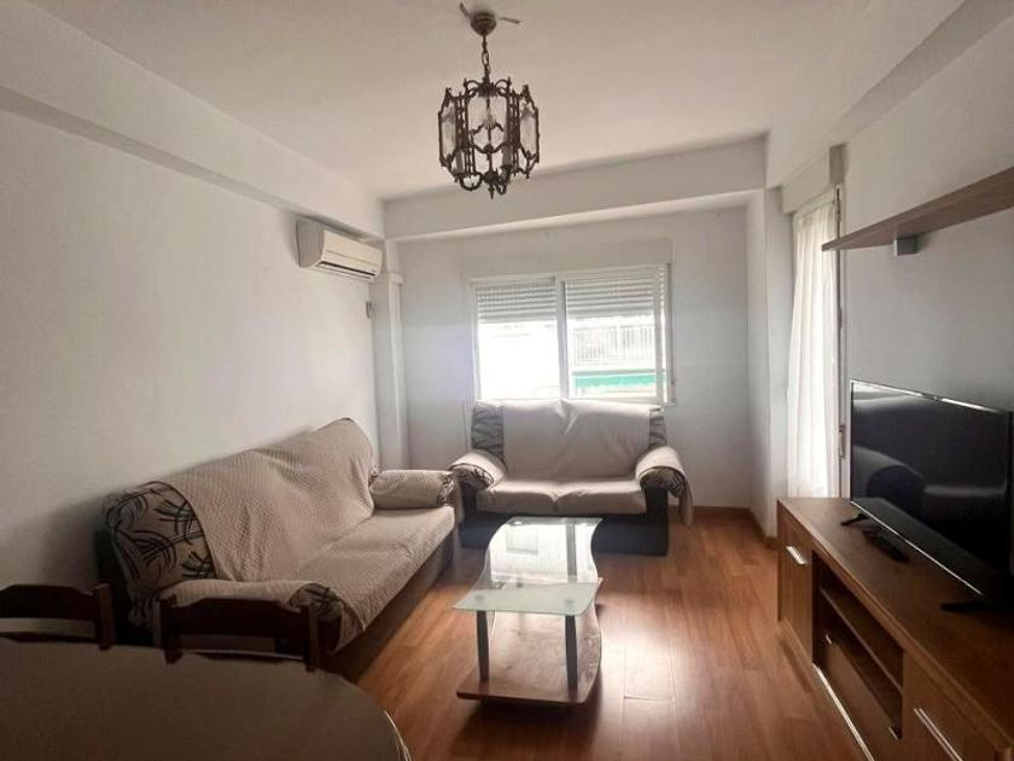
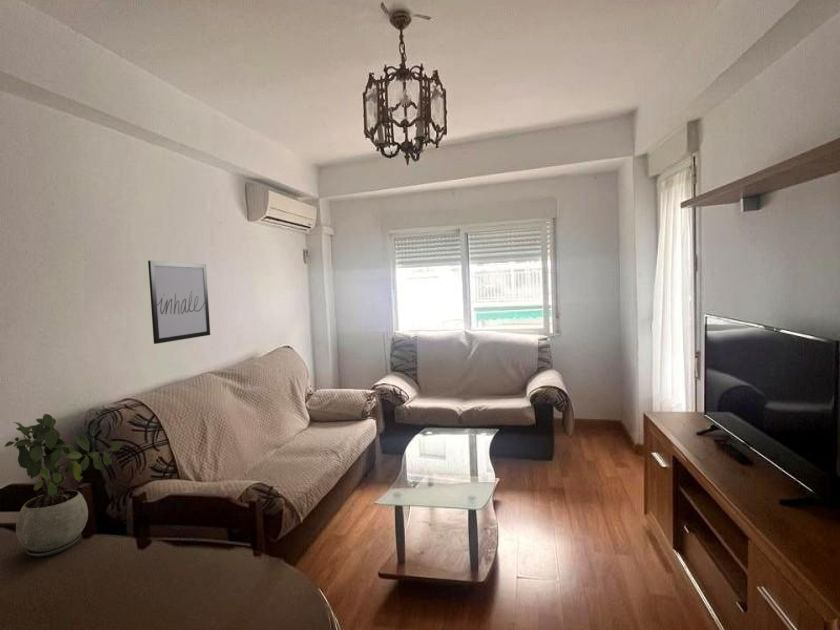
+ potted plant [4,413,123,558]
+ wall art [147,260,211,345]
